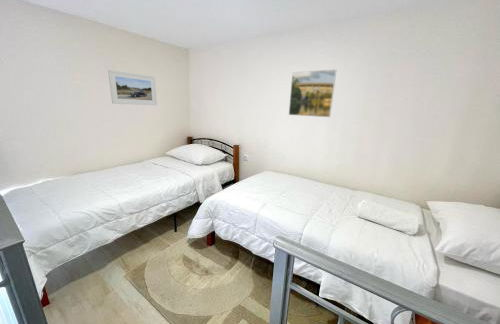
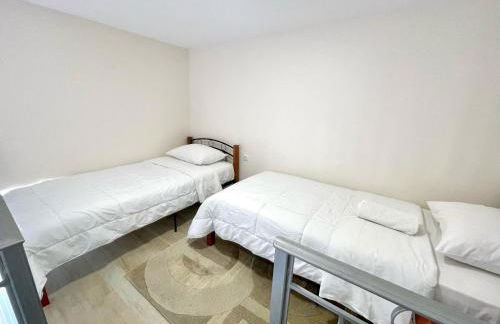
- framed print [288,68,337,118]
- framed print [107,69,158,106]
